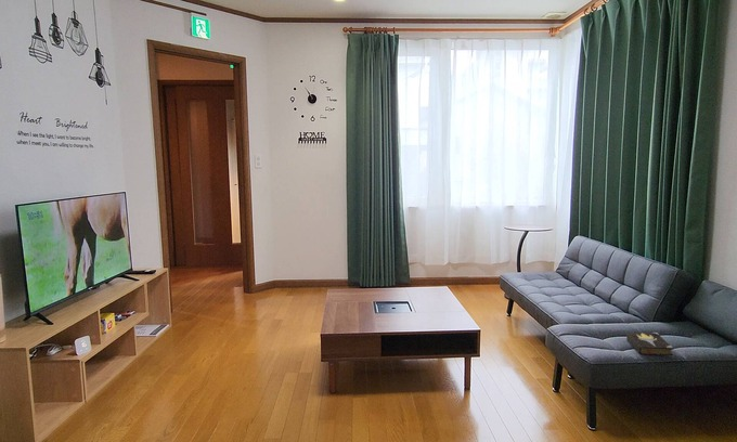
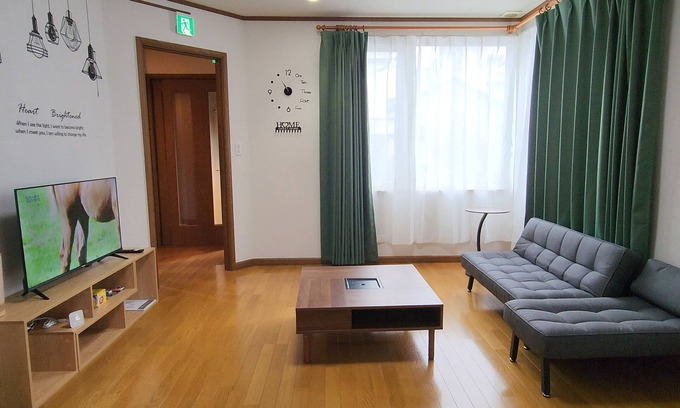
- hardback book [625,332,674,358]
